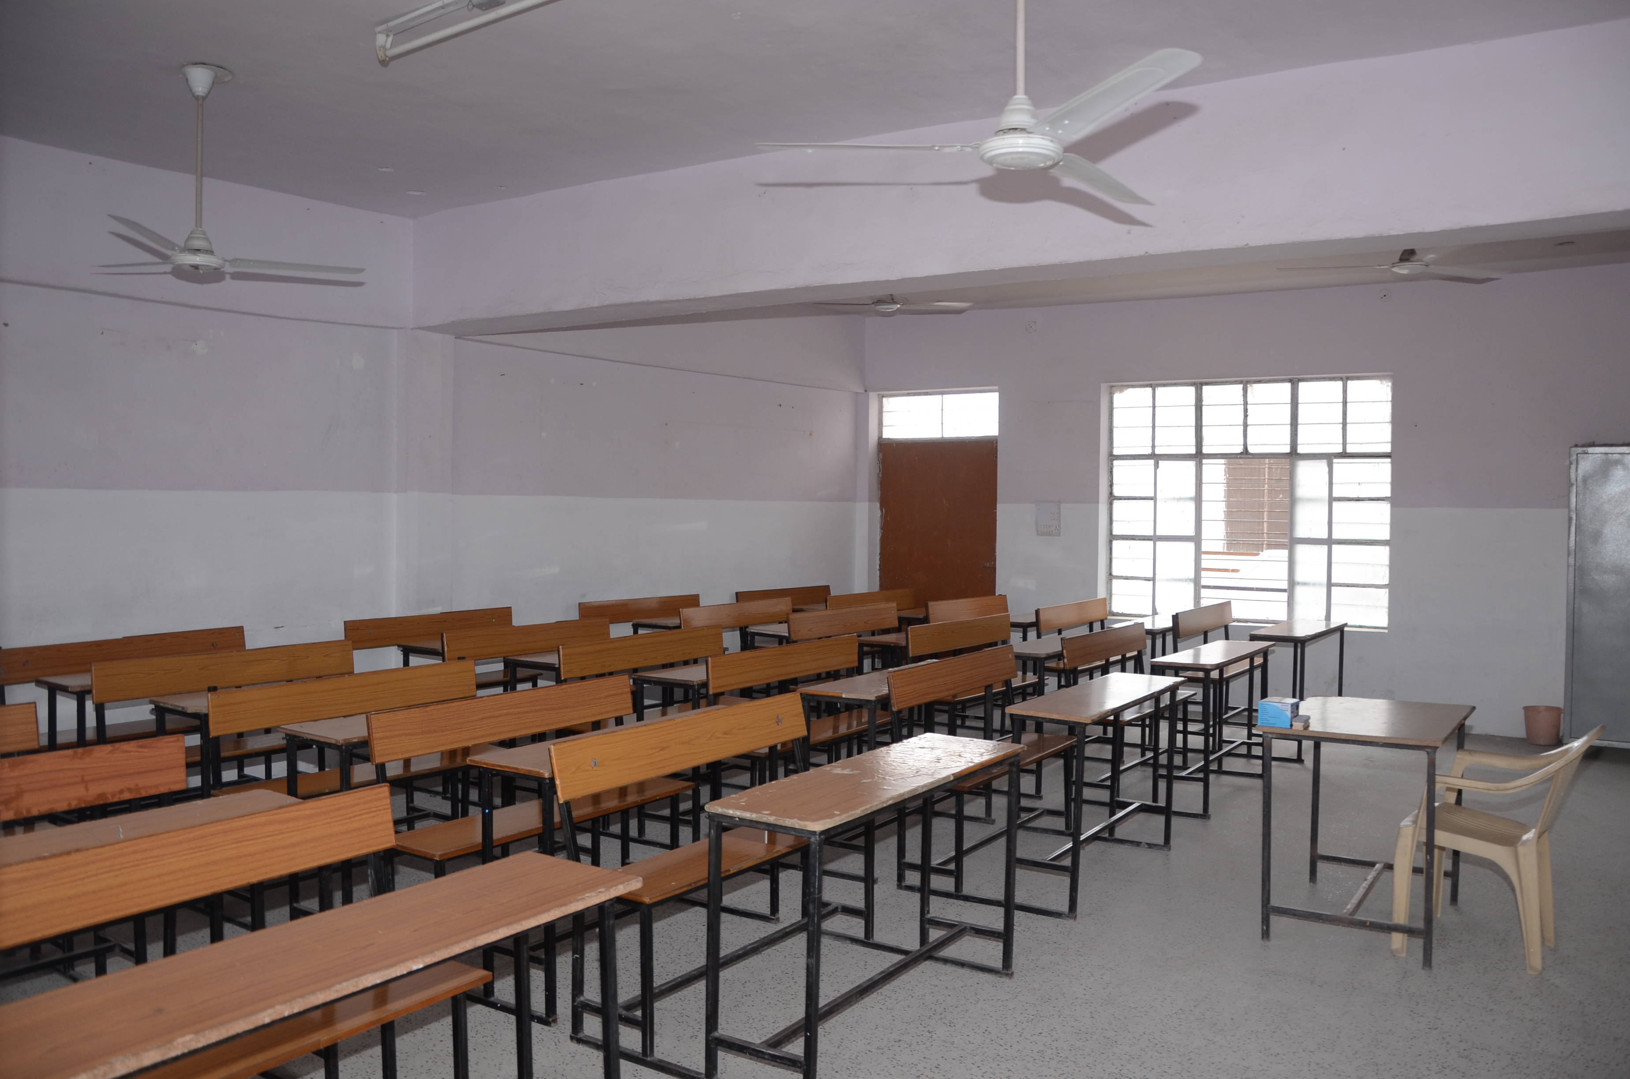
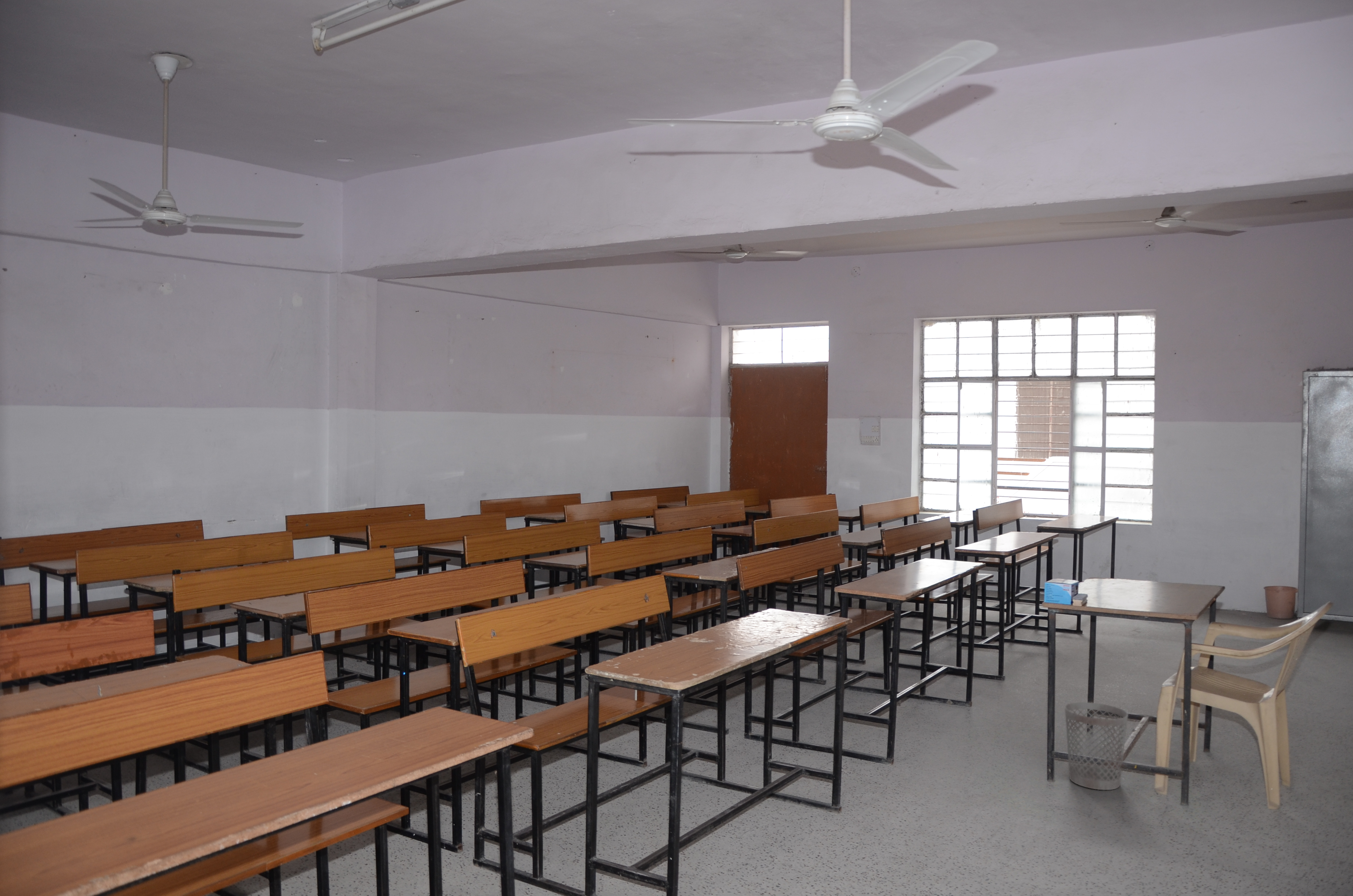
+ wastebasket [1065,702,1129,791]
